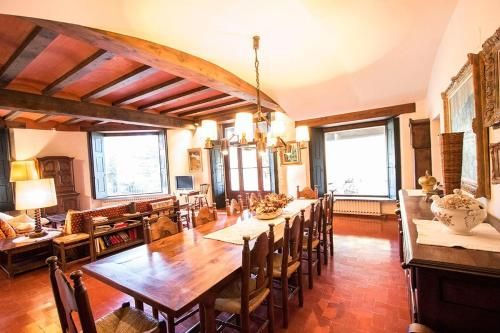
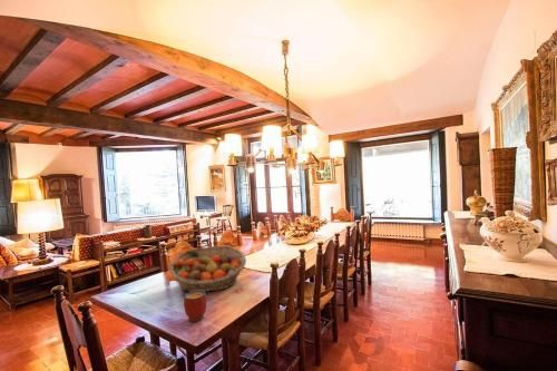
+ mug [183,291,207,323]
+ fruit basket [168,245,247,293]
